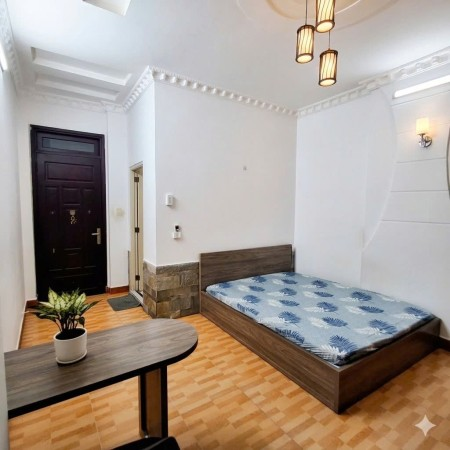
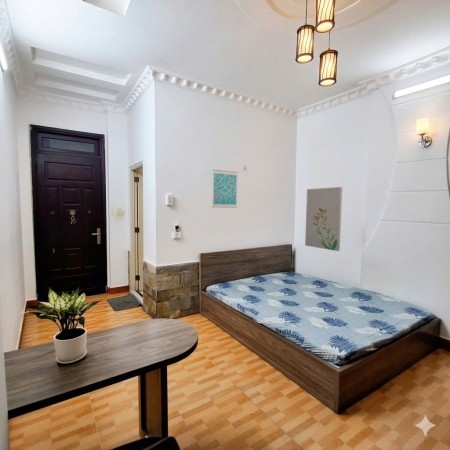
+ wall art [304,186,343,252]
+ wall art [211,169,239,209]
